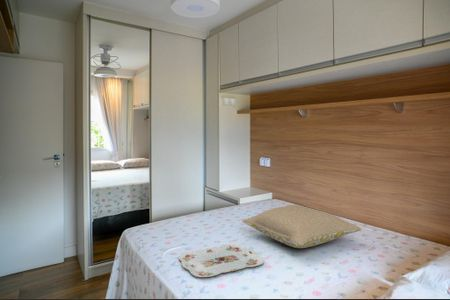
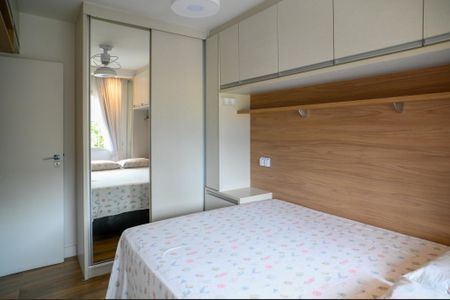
- pillow [241,204,362,249]
- serving tray [178,243,265,278]
